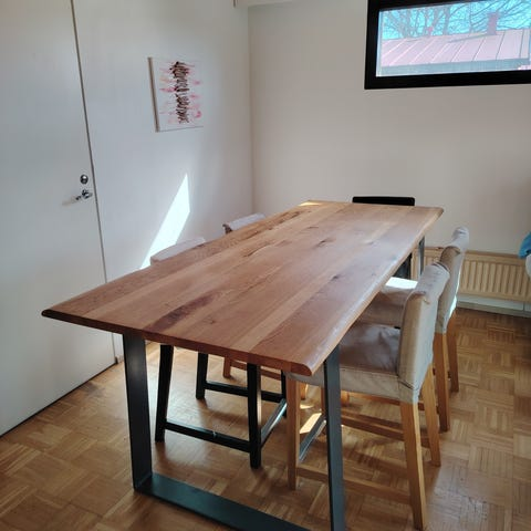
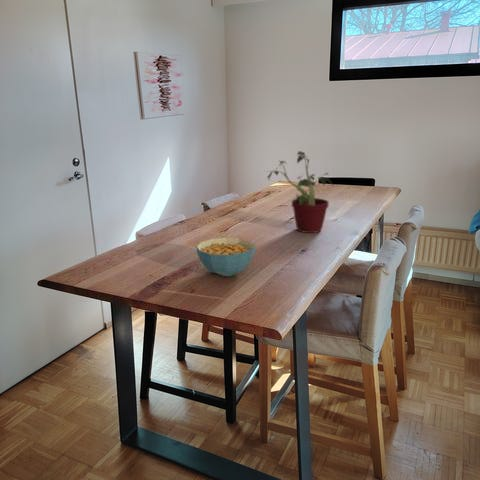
+ cereal bowl [195,237,256,277]
+ potted plant [264,150,334,234]
